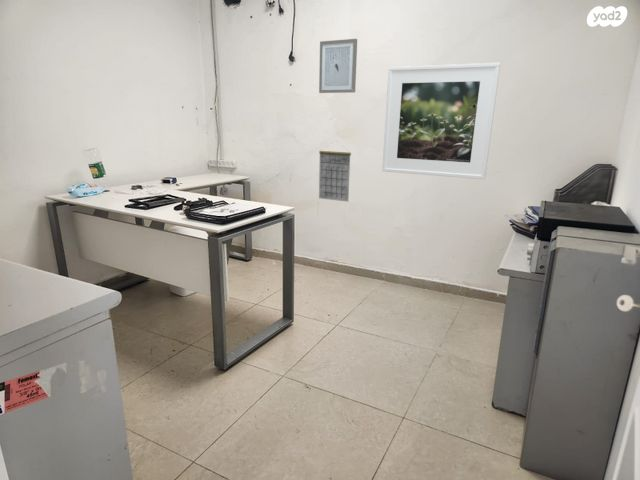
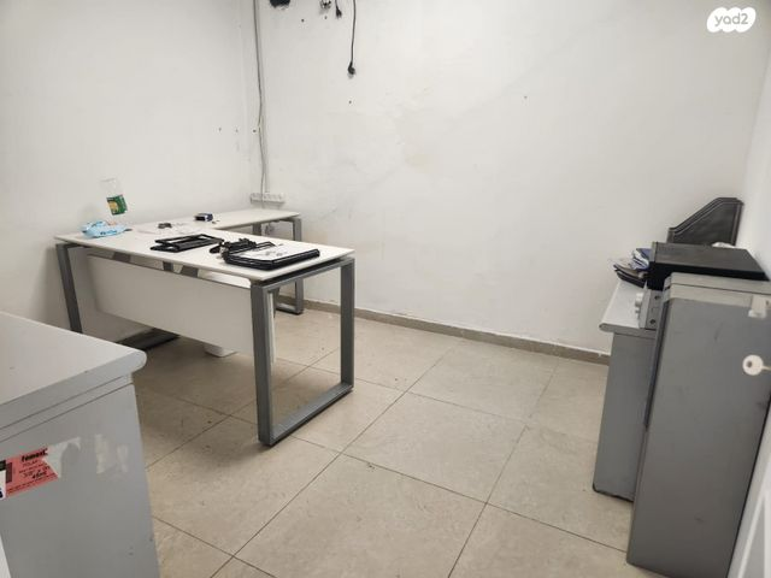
- wall art [318,38,358,94]
- calendar [318,139,352,203]
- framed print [381,62,502,180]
